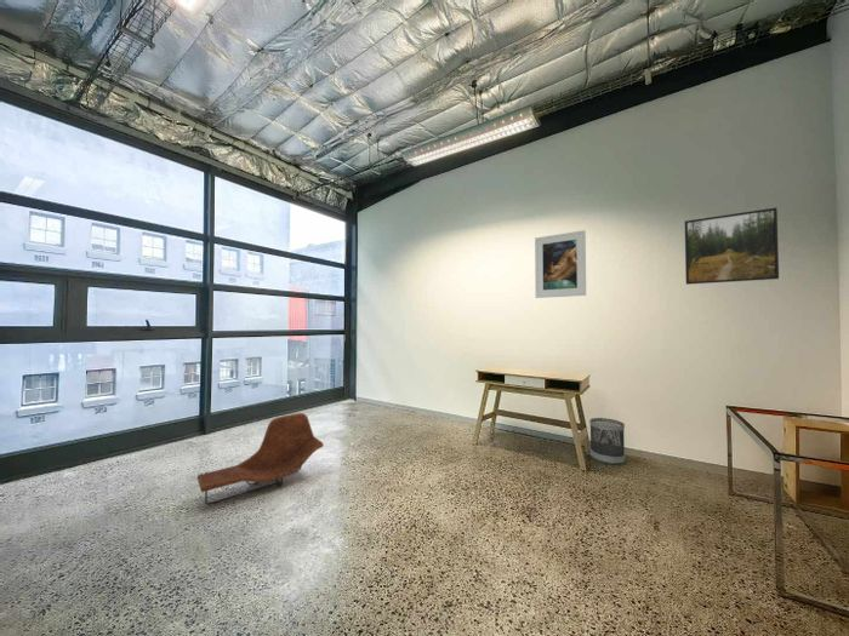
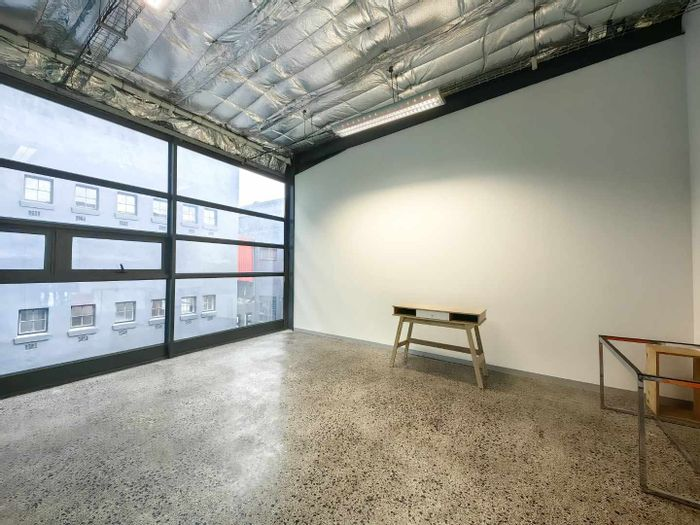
- lounge chair [196,412,324,506]
- wastebasket [588,417,626,465]
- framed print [534,229,587,299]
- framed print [684,207,780,286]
